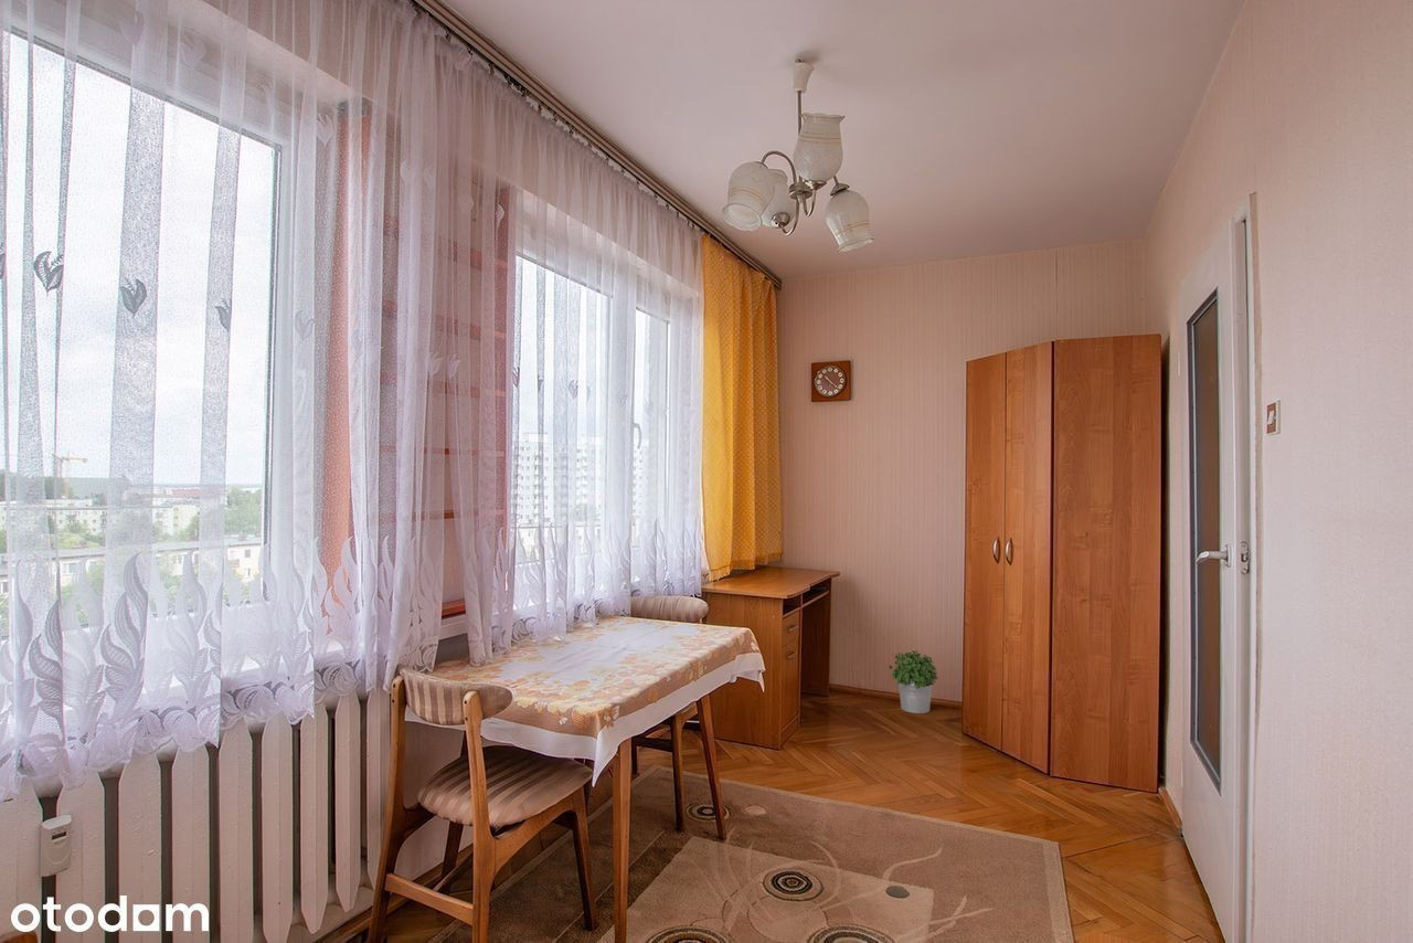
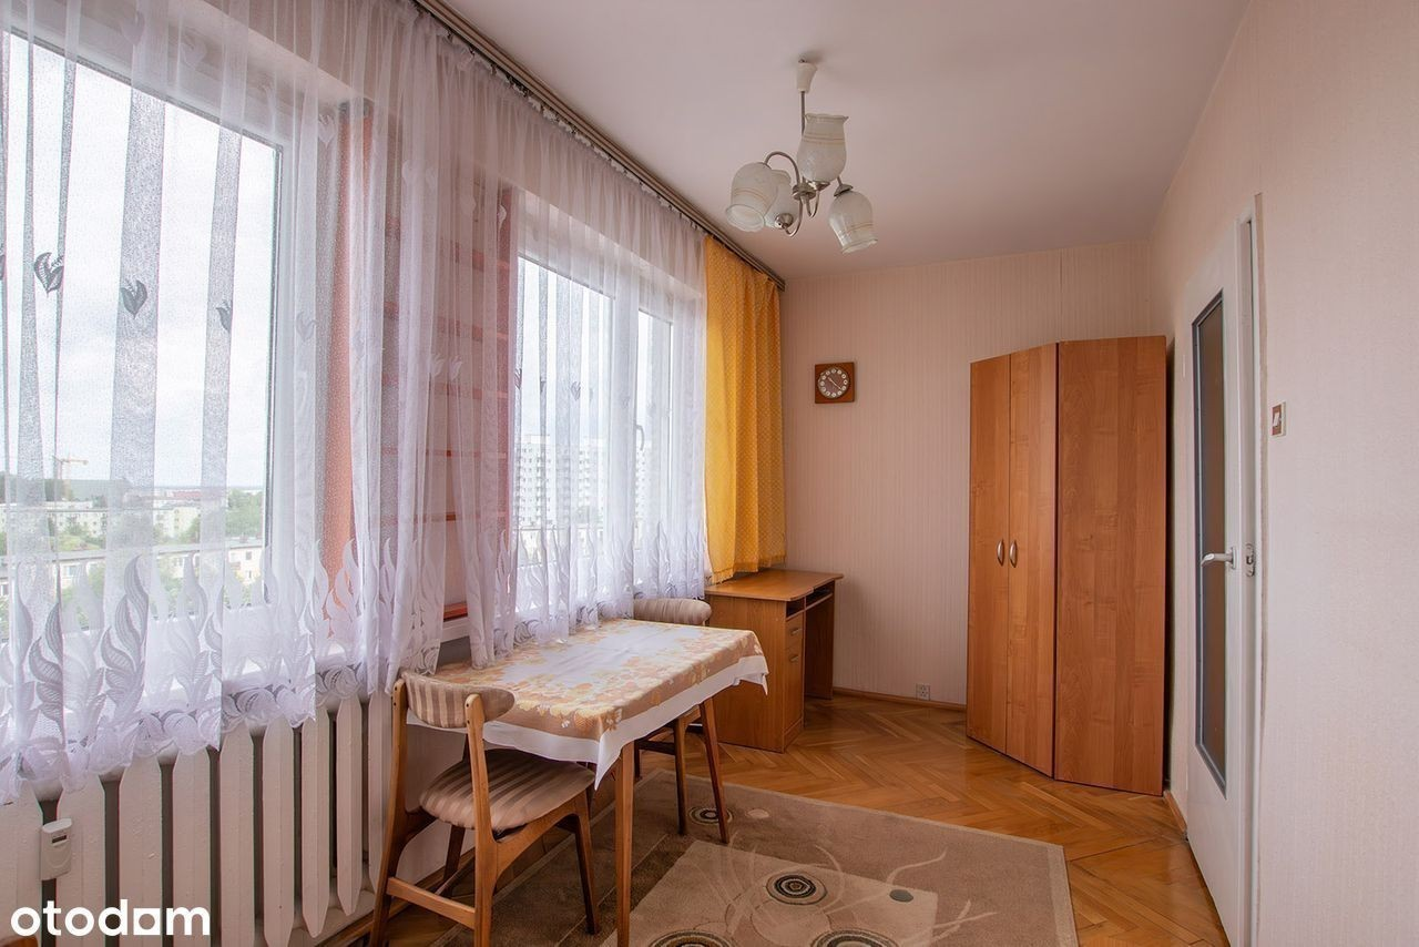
- potted plant [889,649,939,714]
